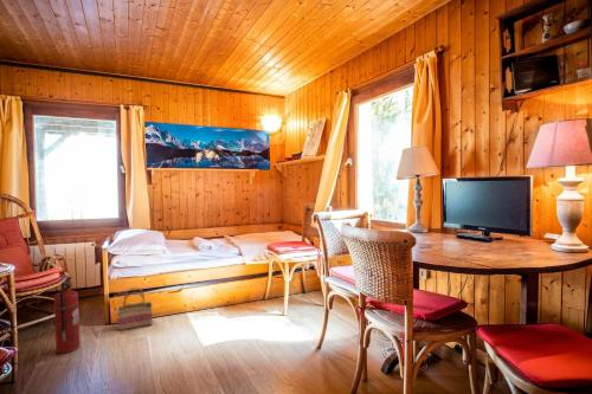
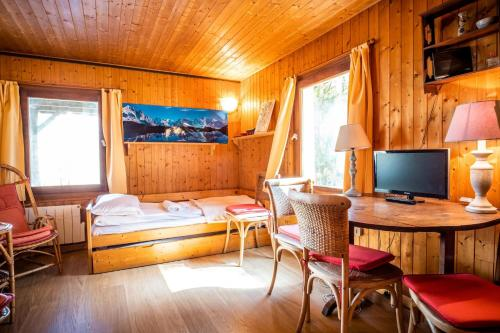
- fire extinguisher [53,276,81,355]
- basket [116,286,154,332]
